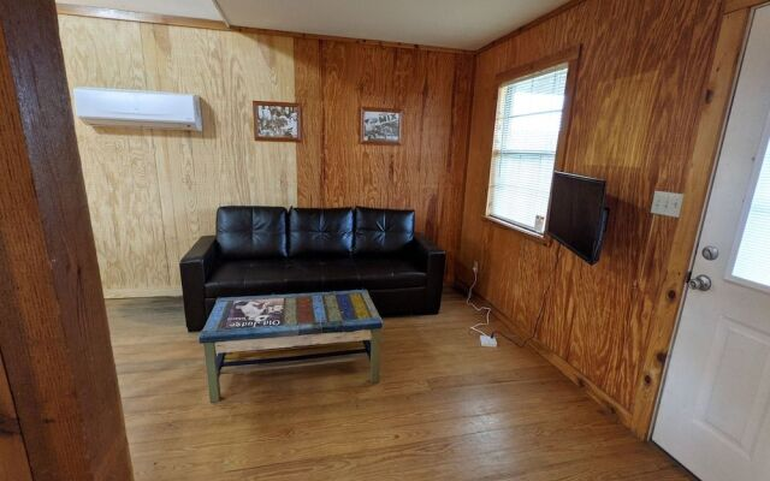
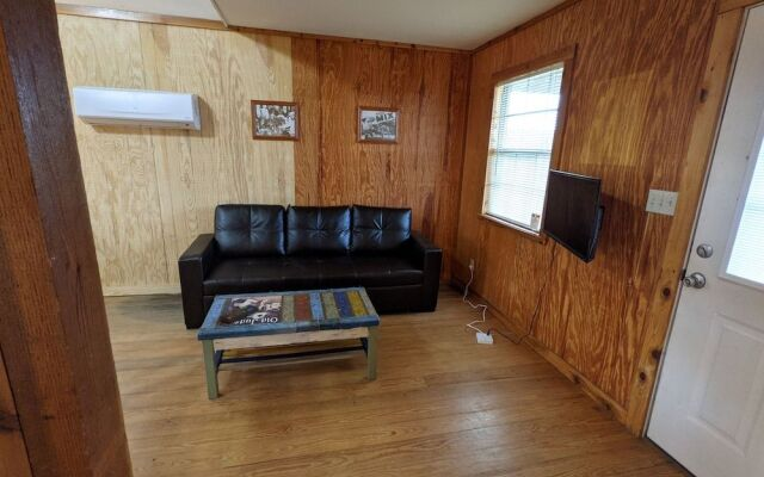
+ remote control [218,303,260,324]
